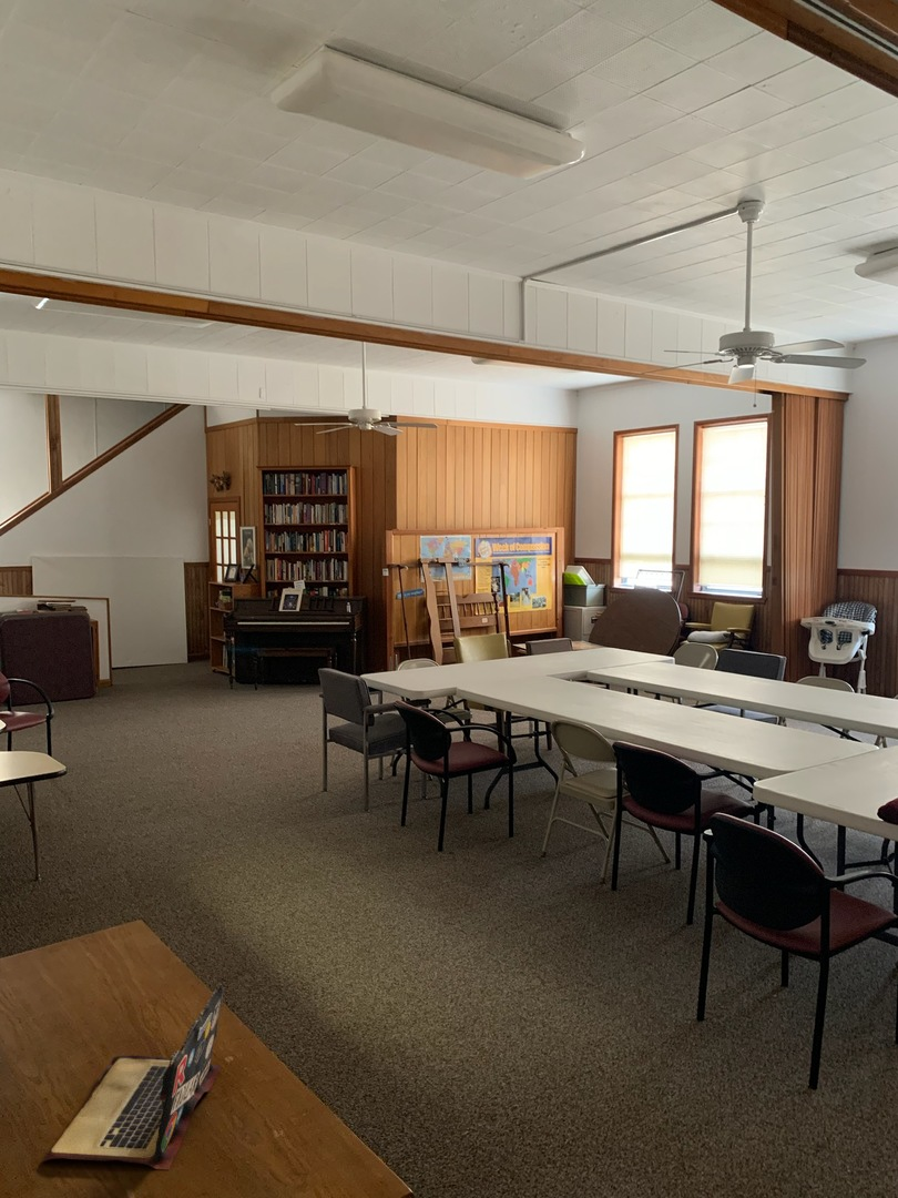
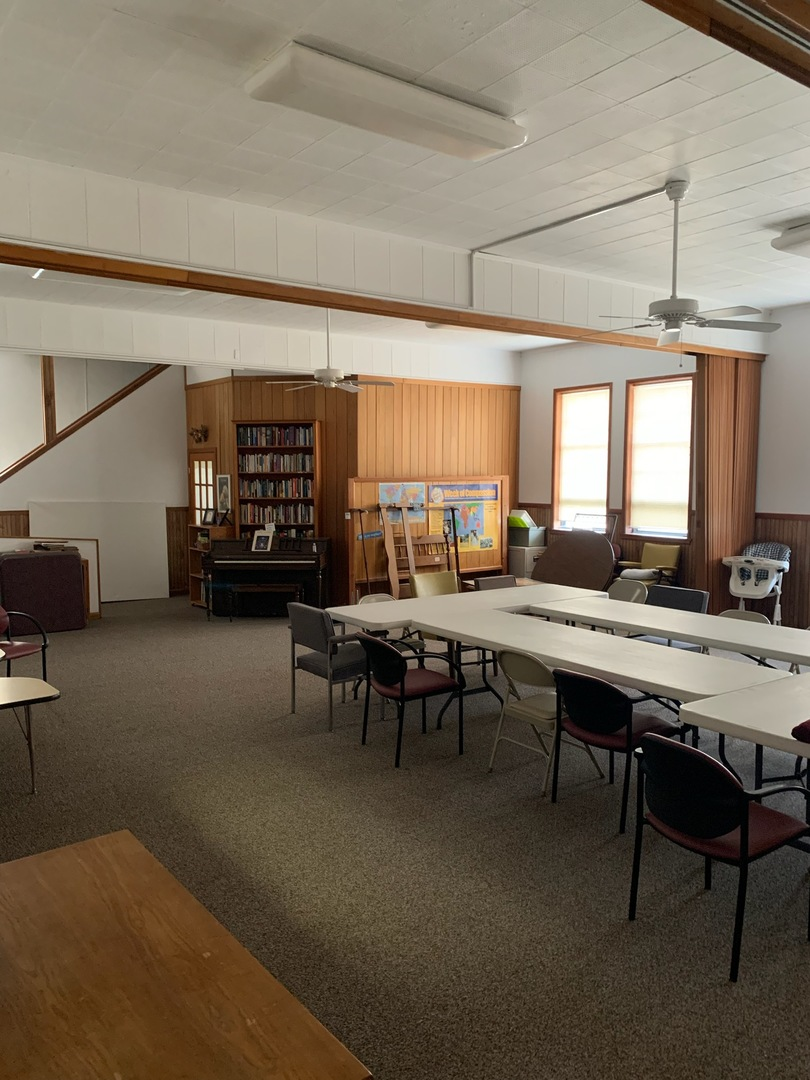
- laptop [41,983,225,1170]
